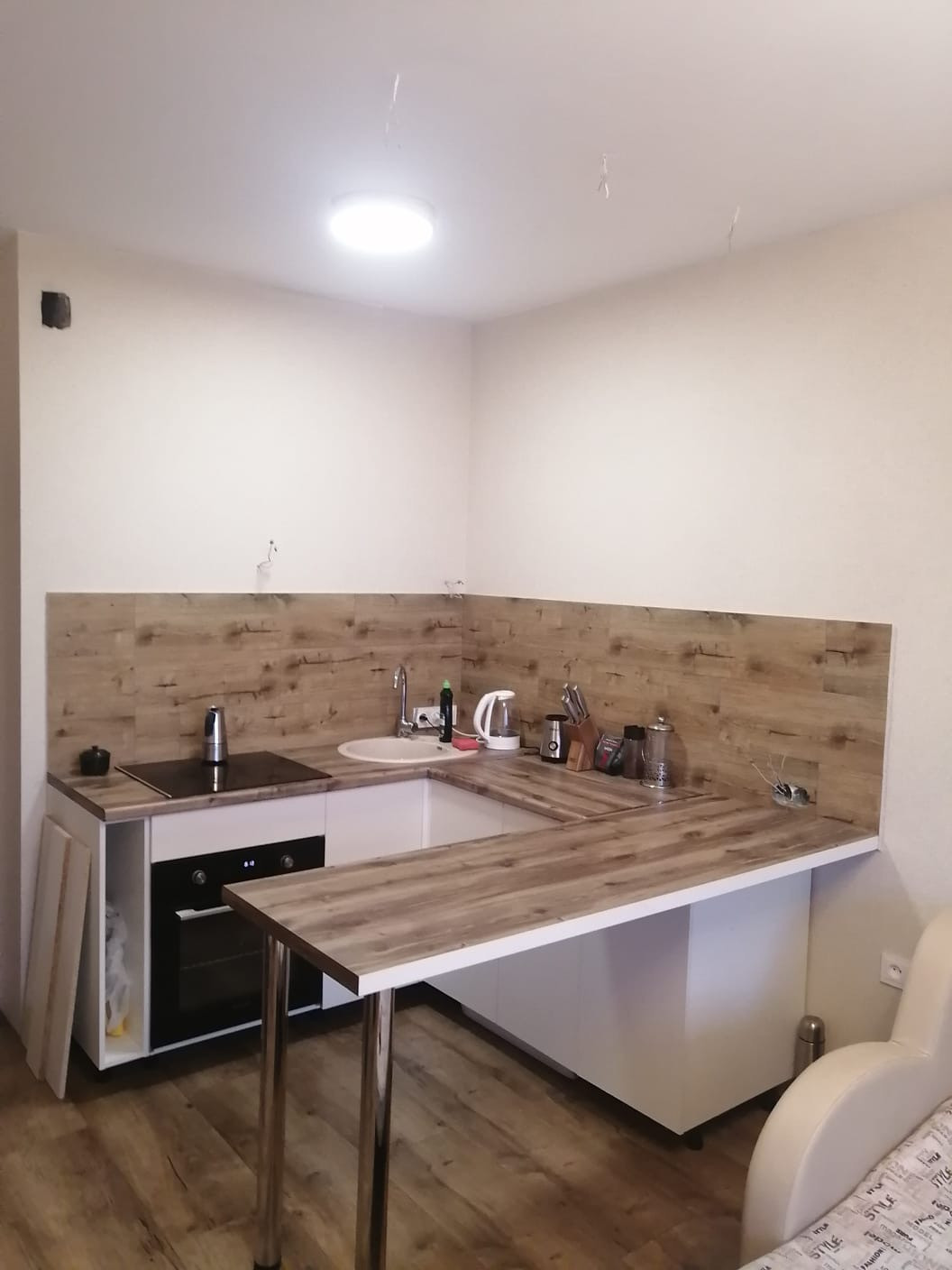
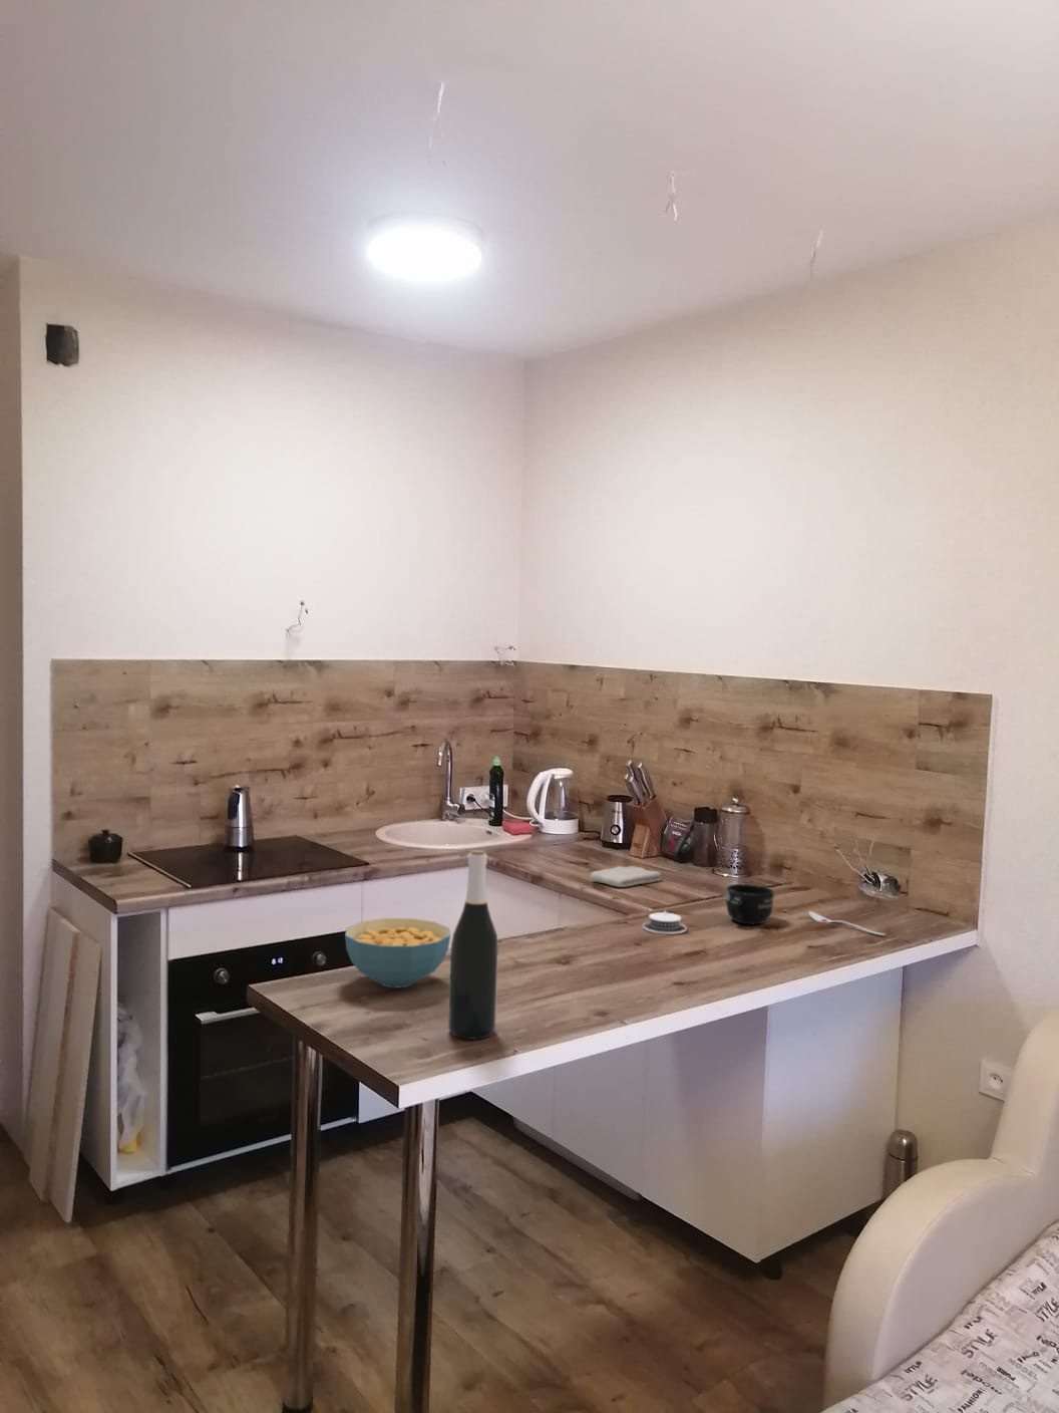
+ wine bottle [447,849,499,1040]
+ spoon [809,910,887,937]
+ mug [725,883,775,926]
+ cereal bowl [344,917,452,988]
+ washcloth [588,866,662,888]
+ architectural model [642,909,687,936]
